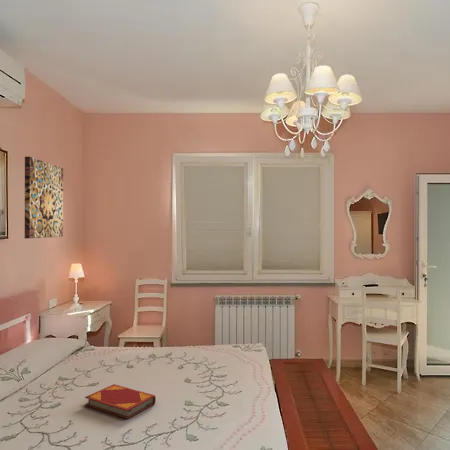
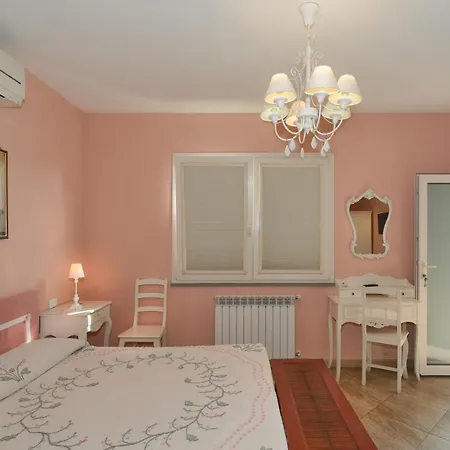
- hardback book [84,383,157,420]
- wall art [24,156,64,239]
